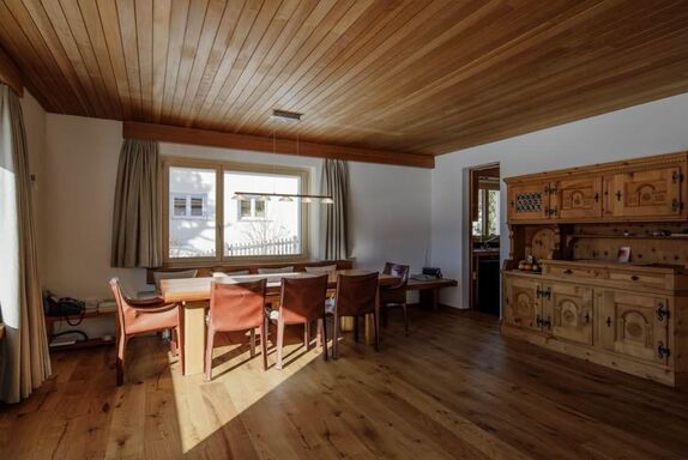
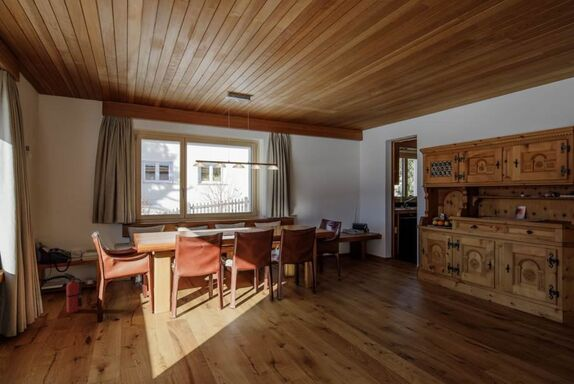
+ fire extinguisher [63,272,83,314]
